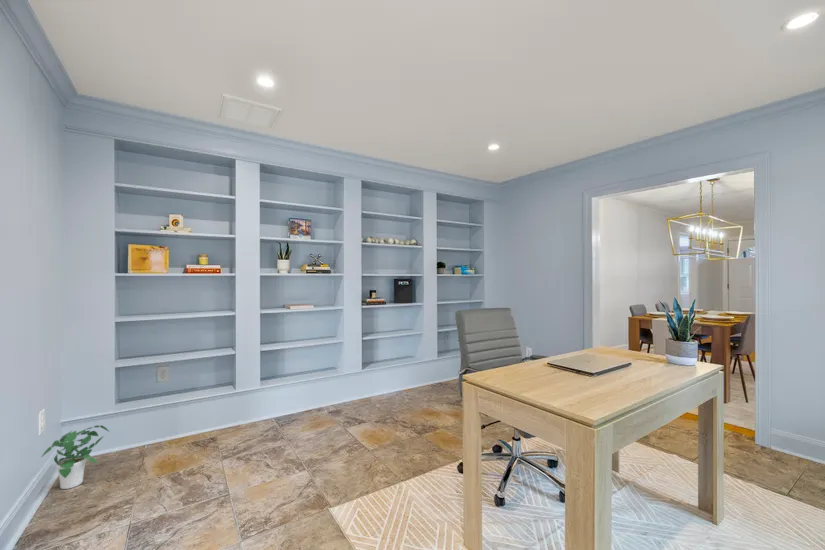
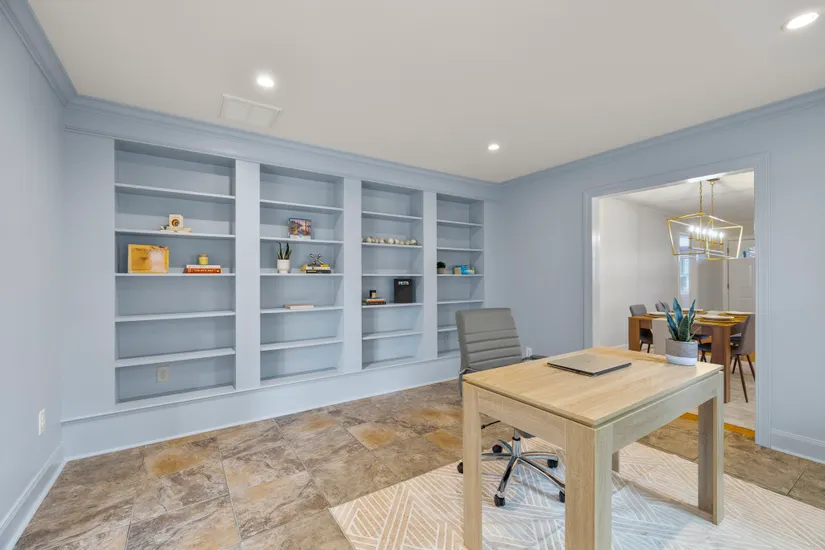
- potted plant [40,424,110,490]
